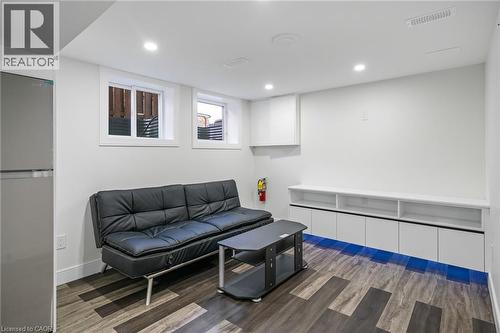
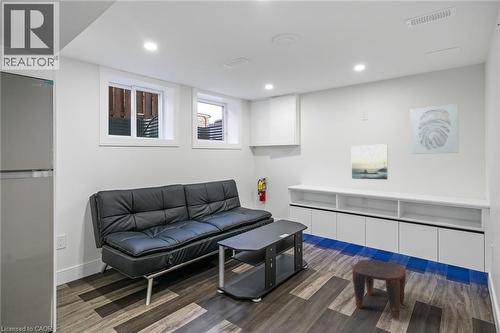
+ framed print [351,143,389,181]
+ wall art [410,103,459,155]
+ stool [352,259,407,320]
